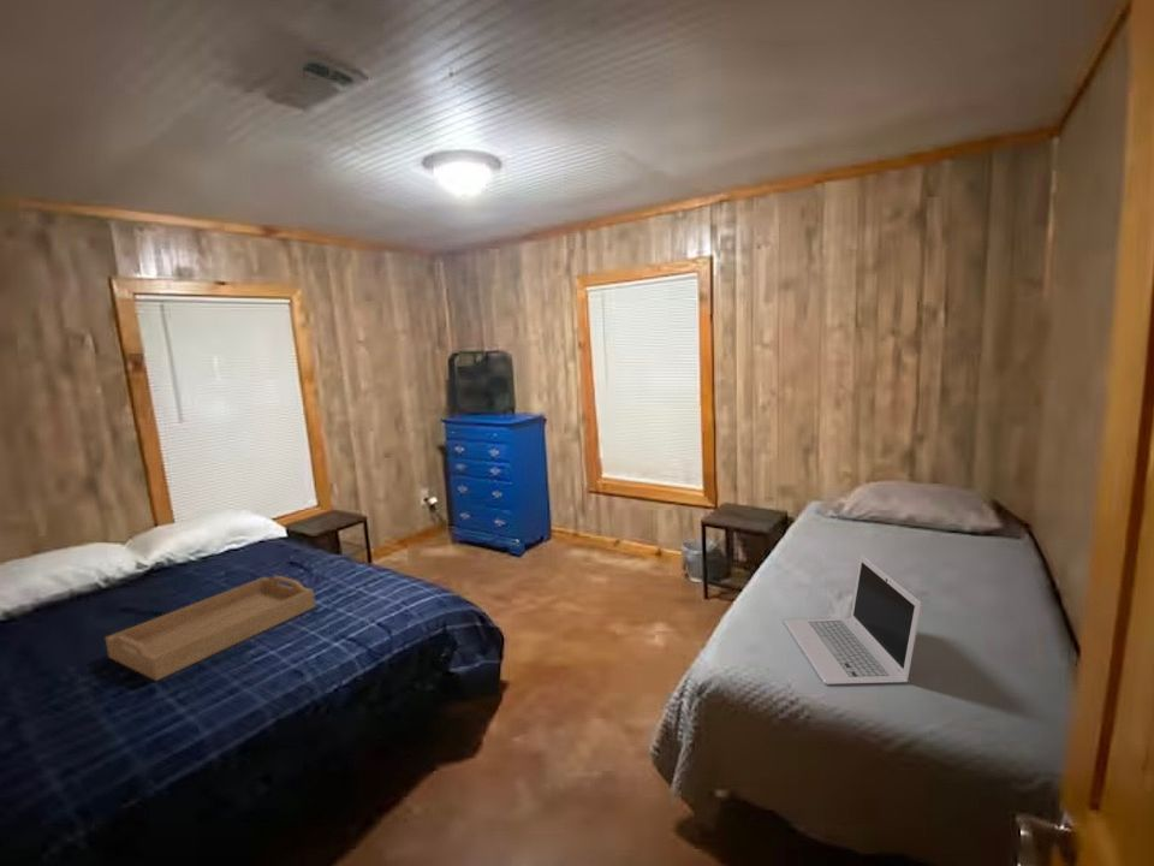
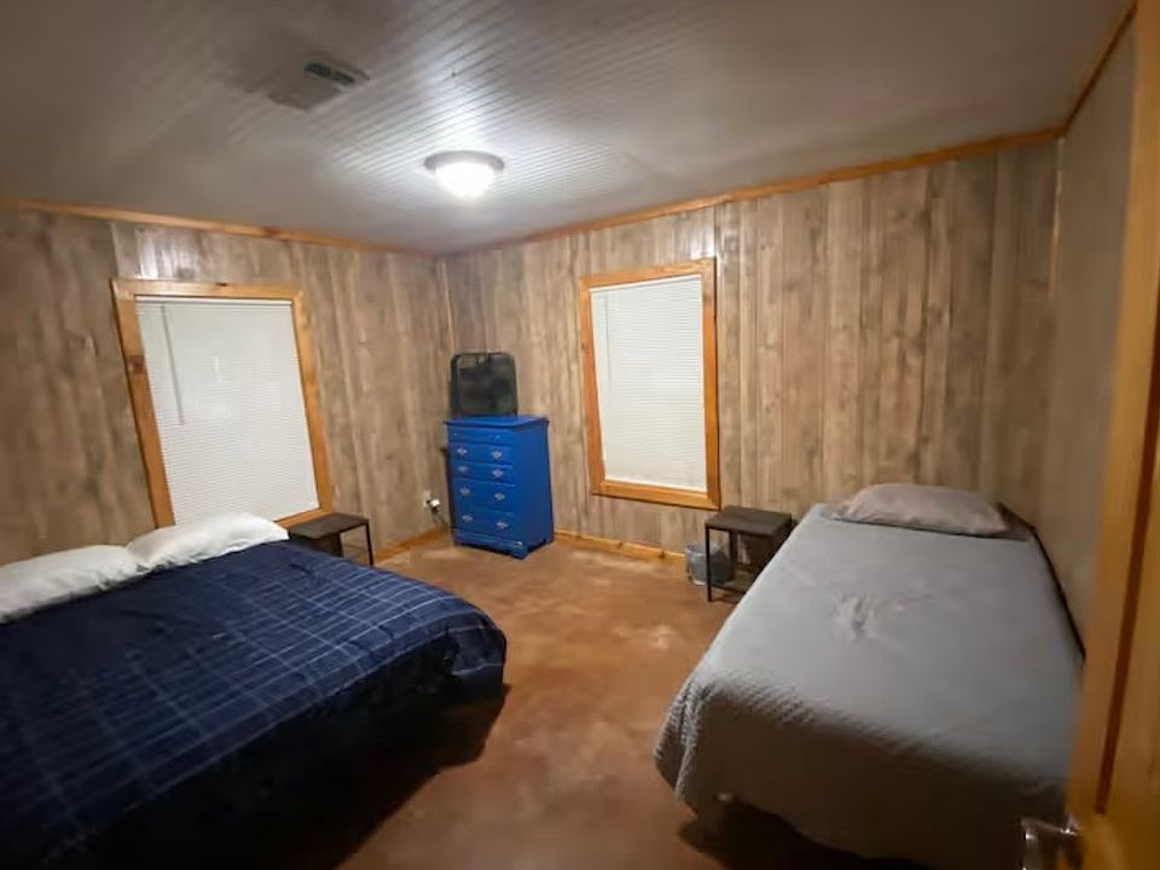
- serving tray [103,575,316,682]
- laptop [783,553,922,686]
